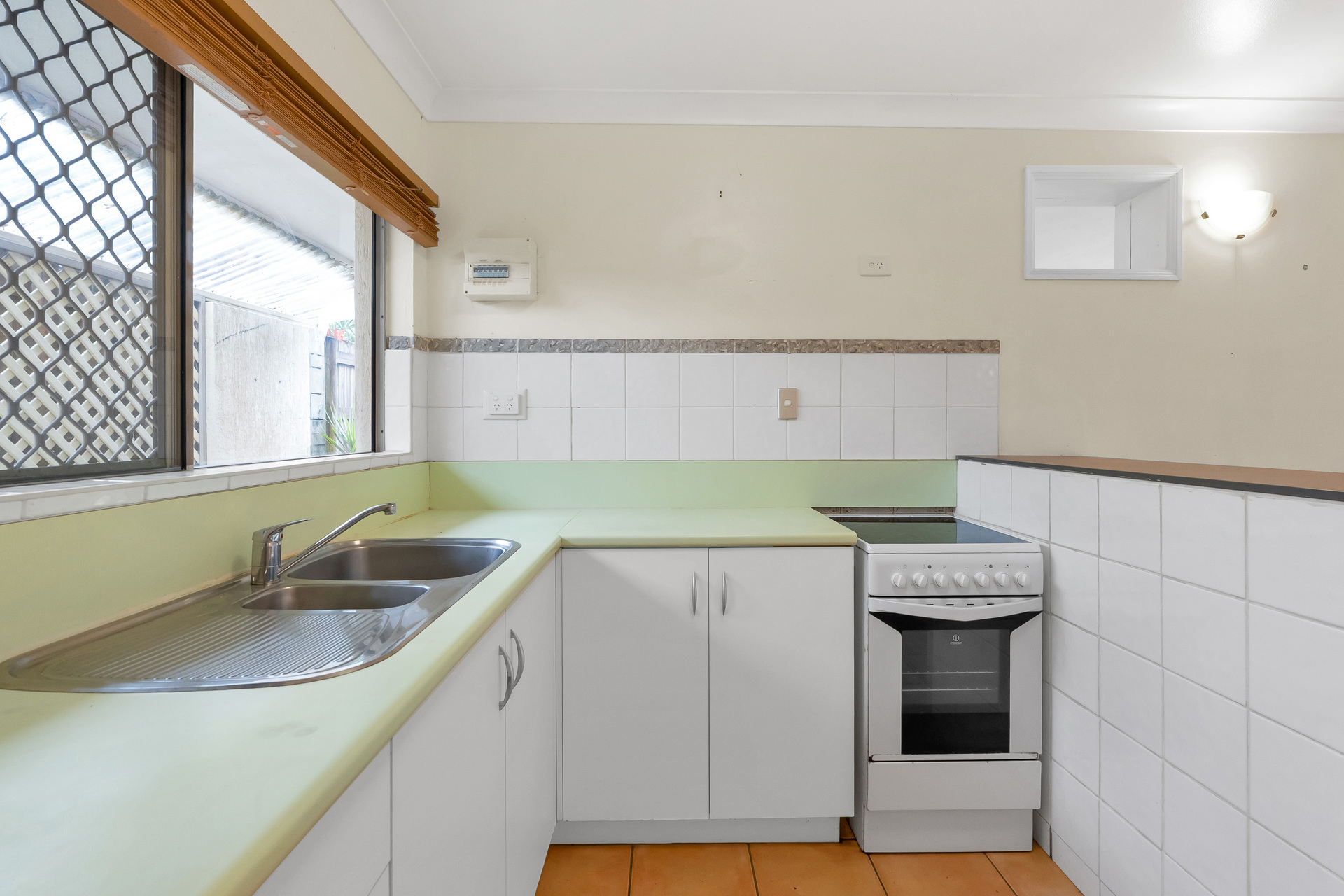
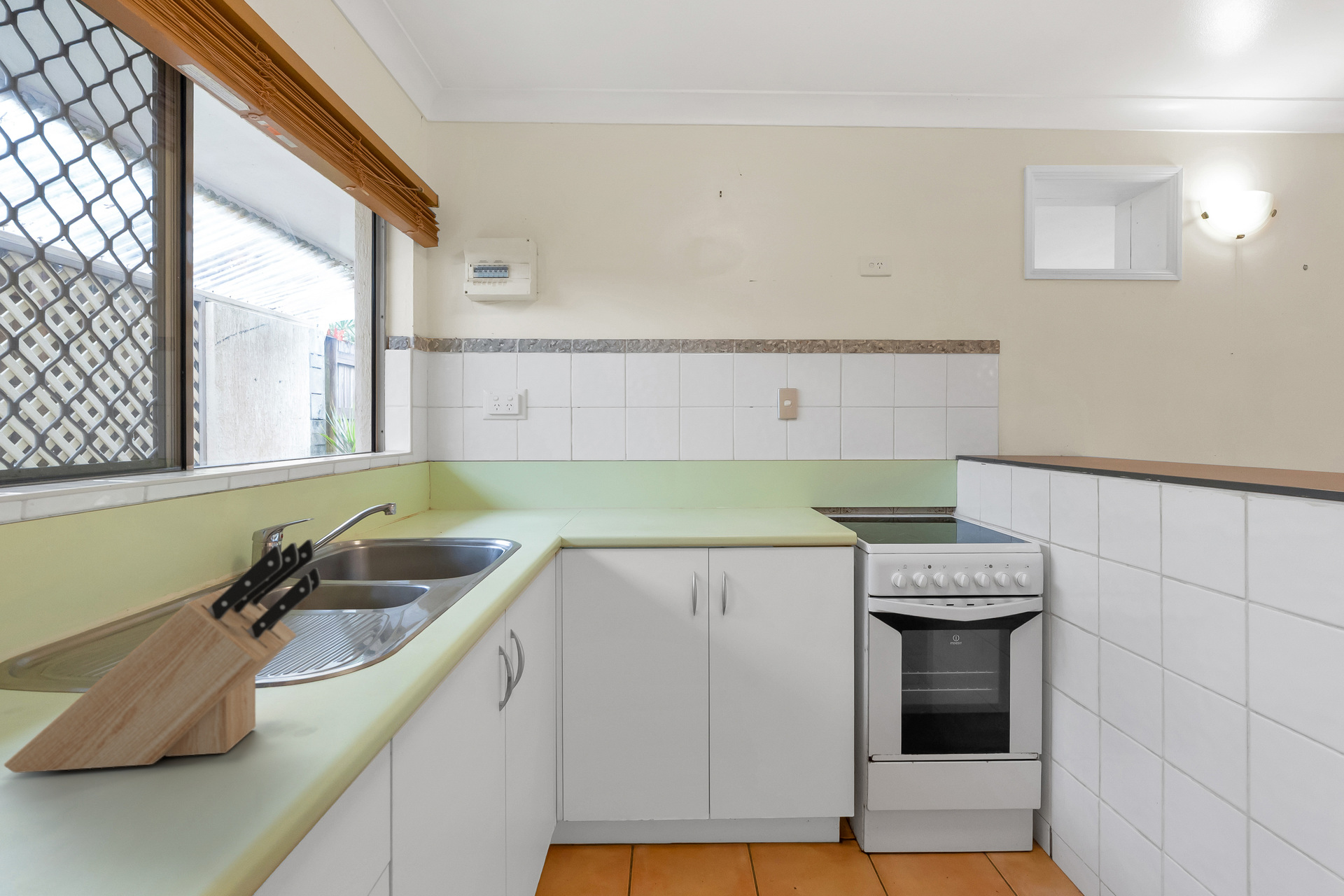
+ knife block [3,538,322,773]
